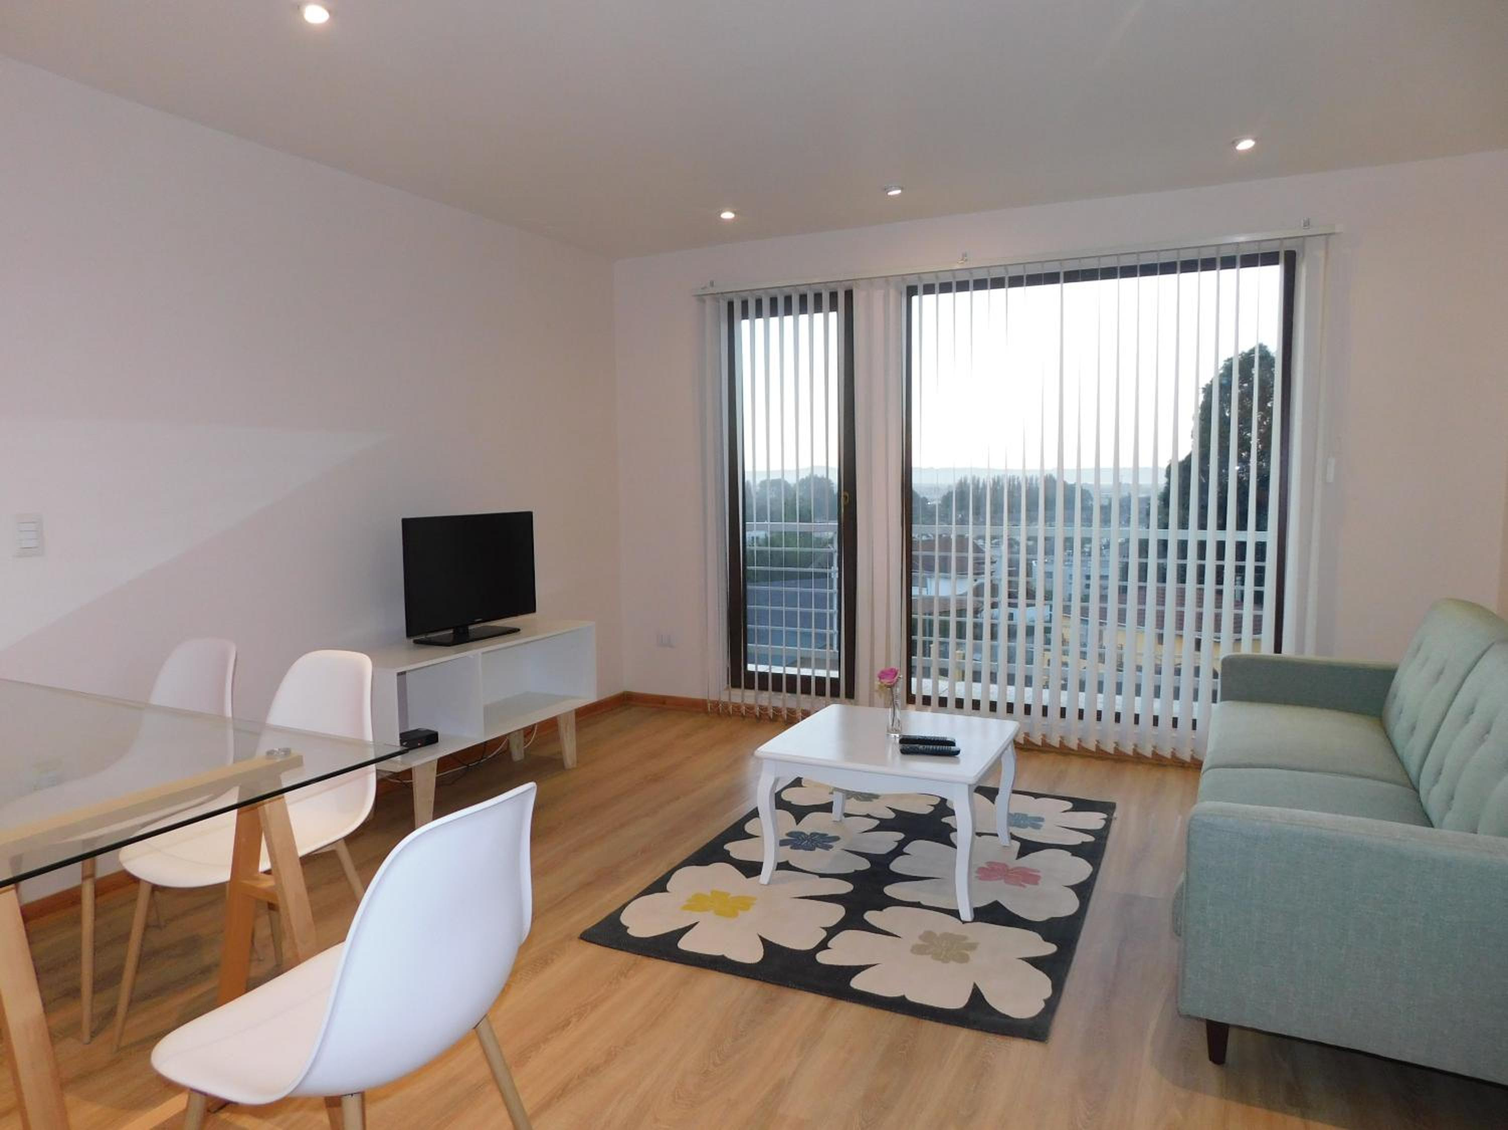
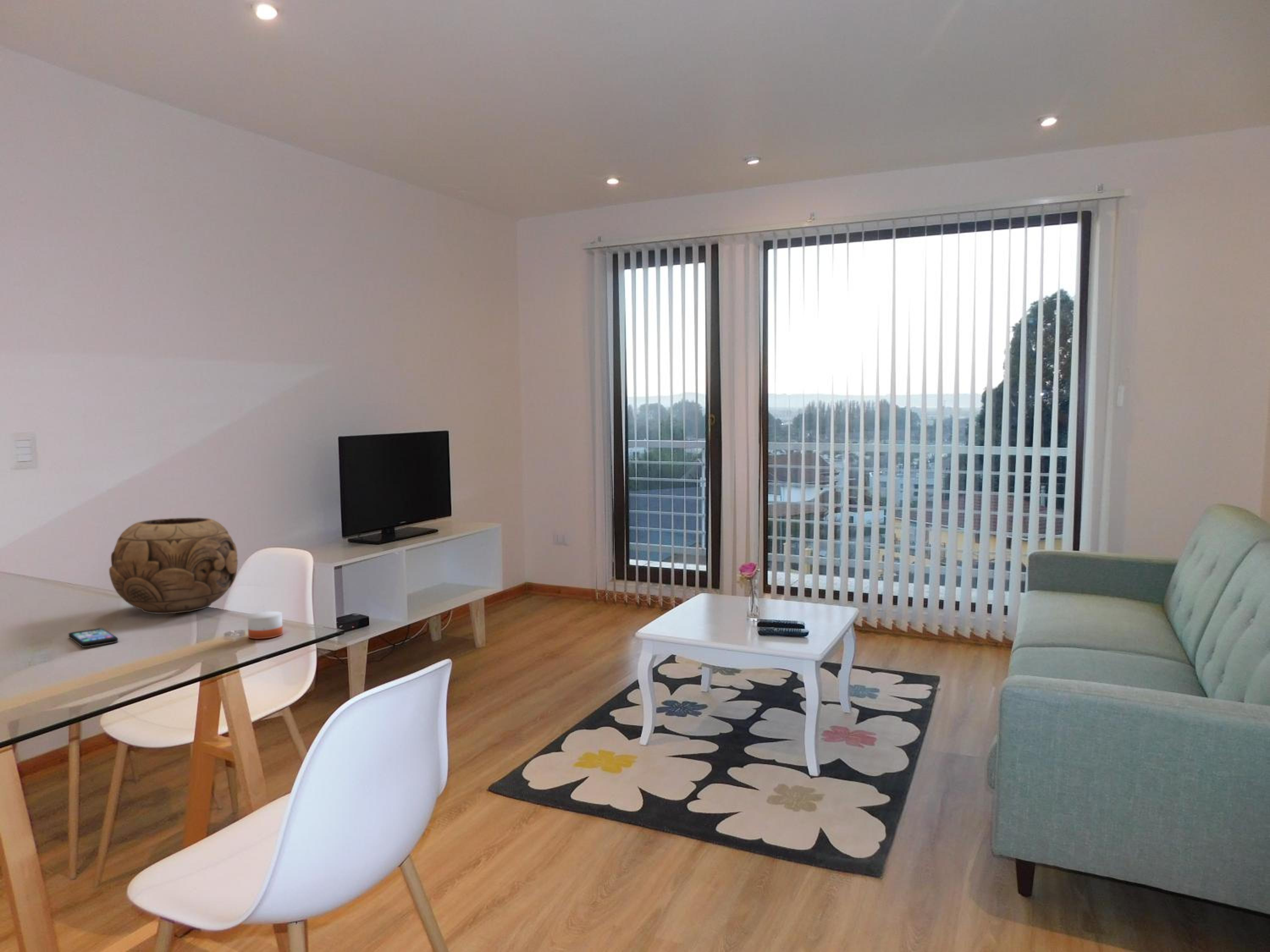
+ decorative bowl [109,517,238,614]
+ candle [247,595,283,639]
+ smartphone [68,627,119,648]
